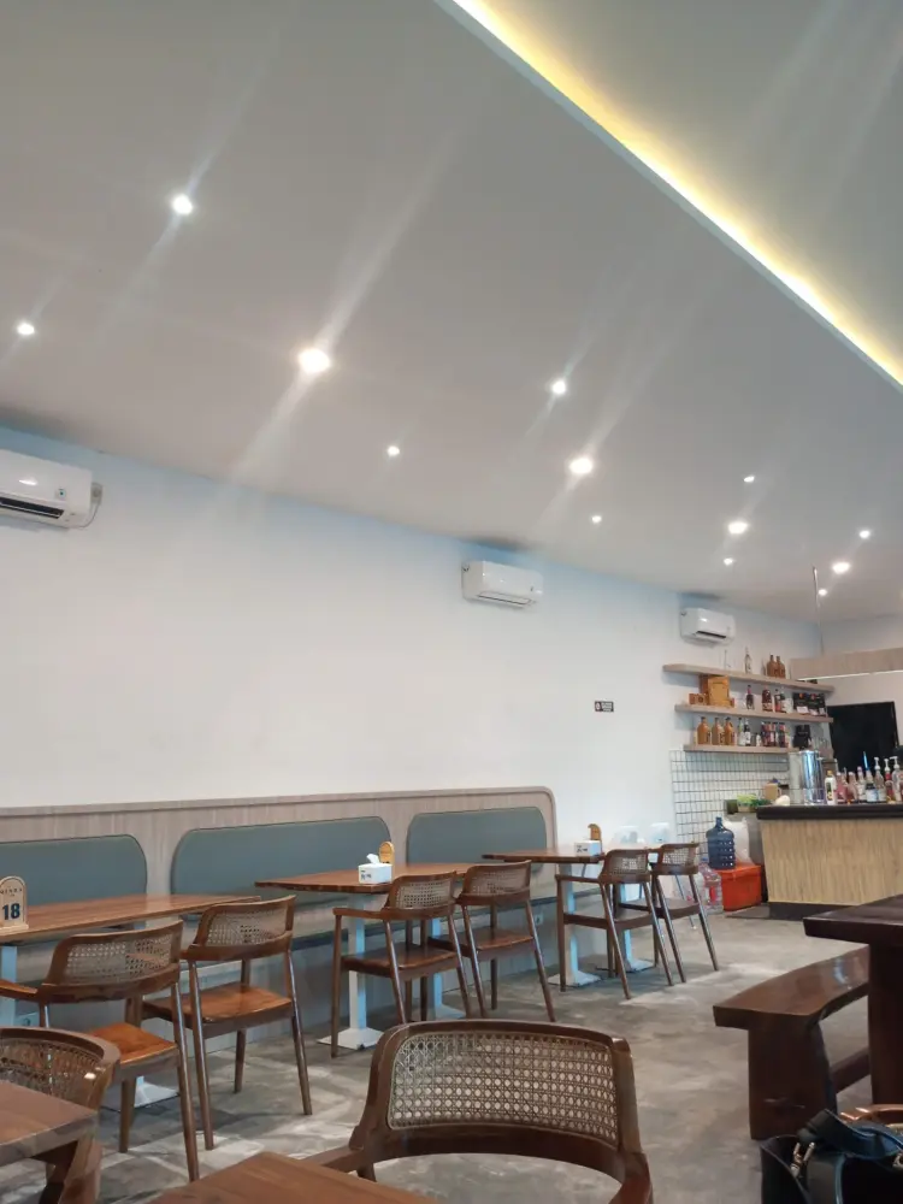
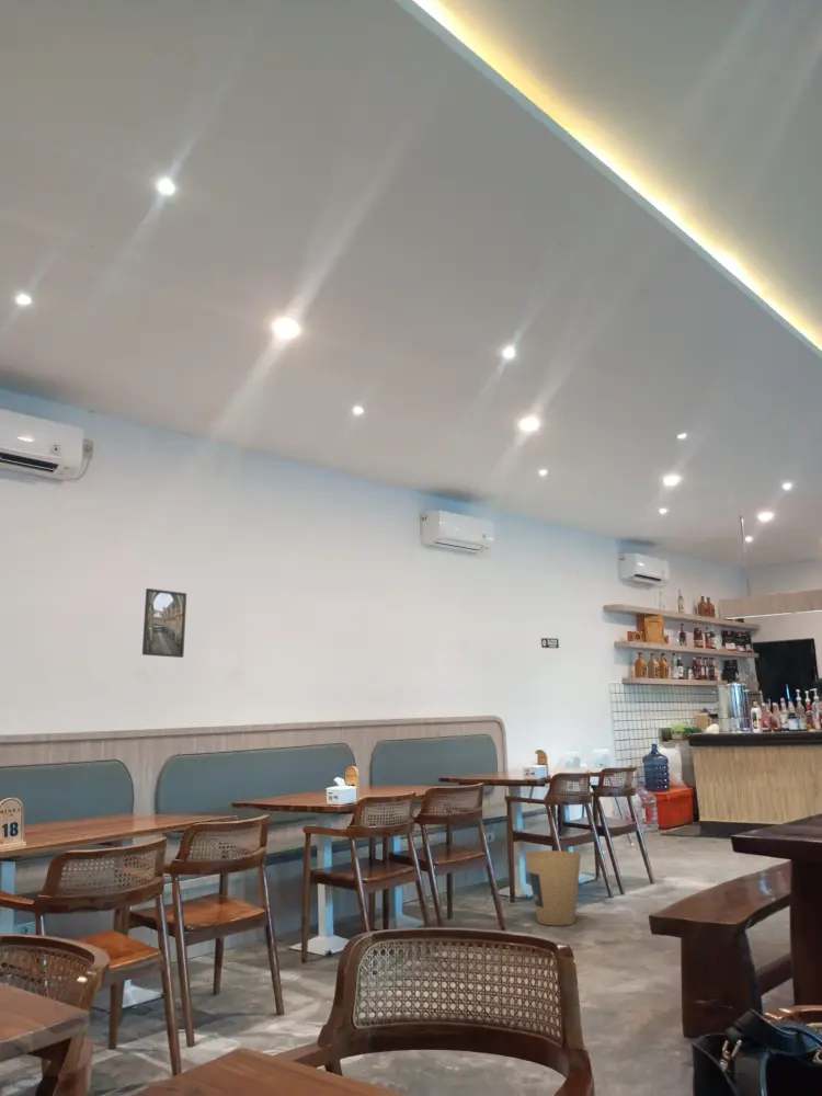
+ trash can [524,849,582,927]
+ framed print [141,587,187,659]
